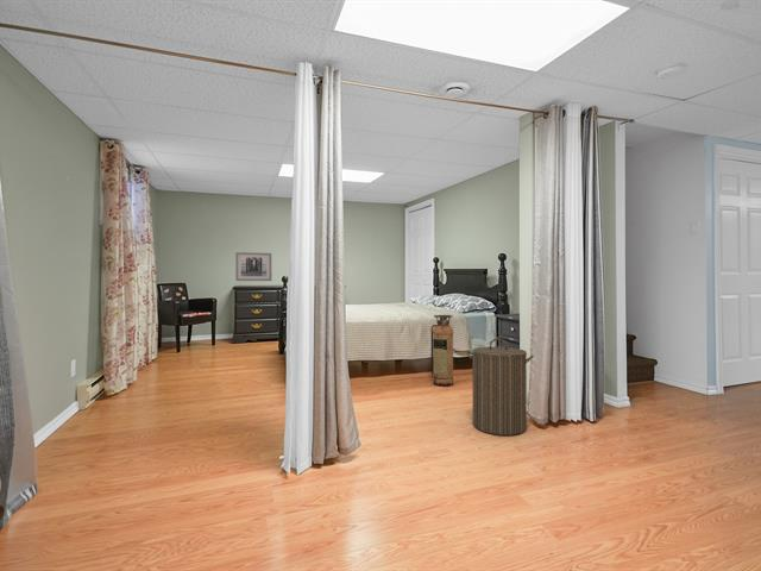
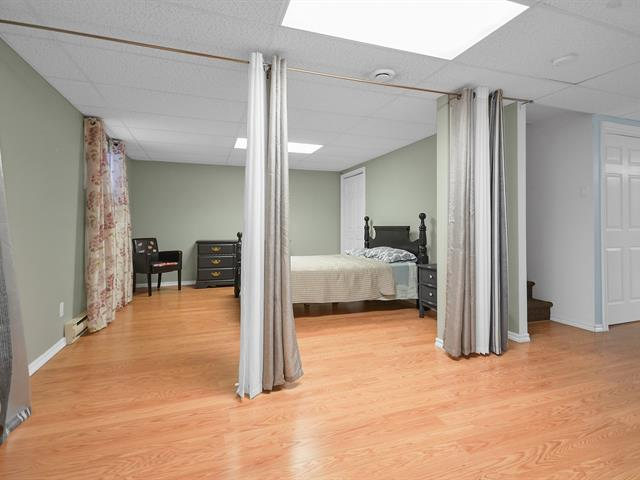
- wall art [234,251,272,282]
- fire extinguisher [429,314,455,388]
- laundry hamper [466,338,535,437]
